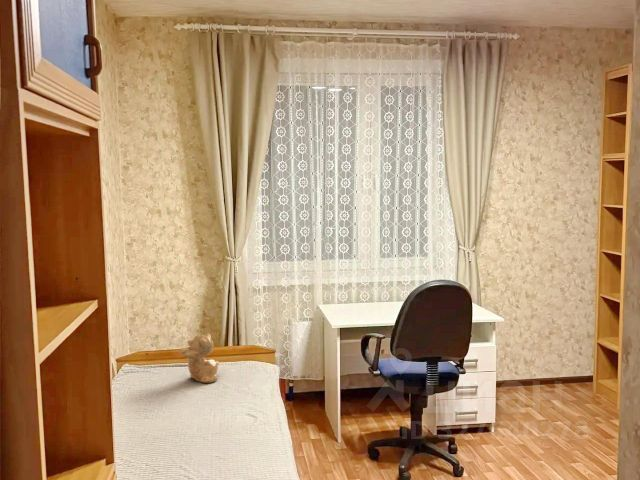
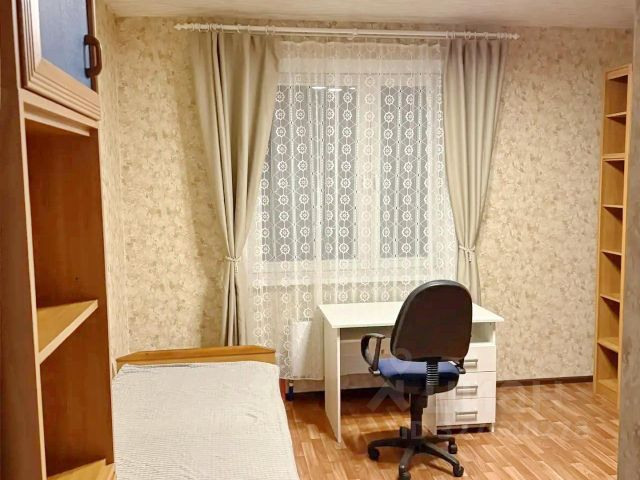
- teddy bear [179,333,220,384]
